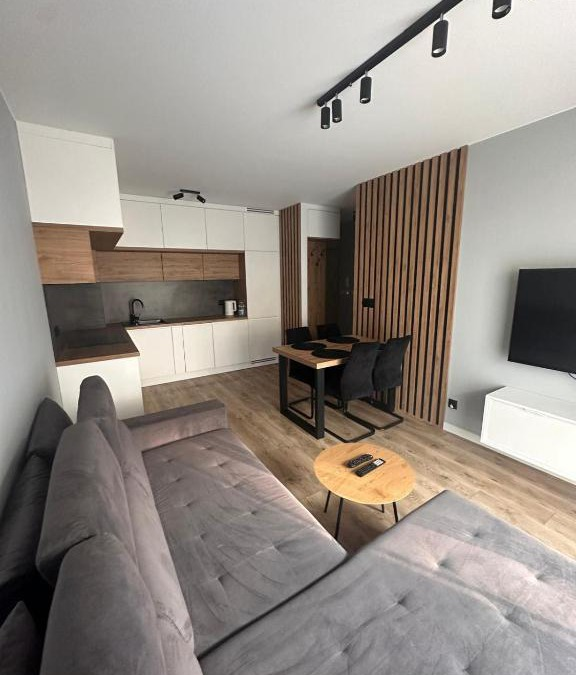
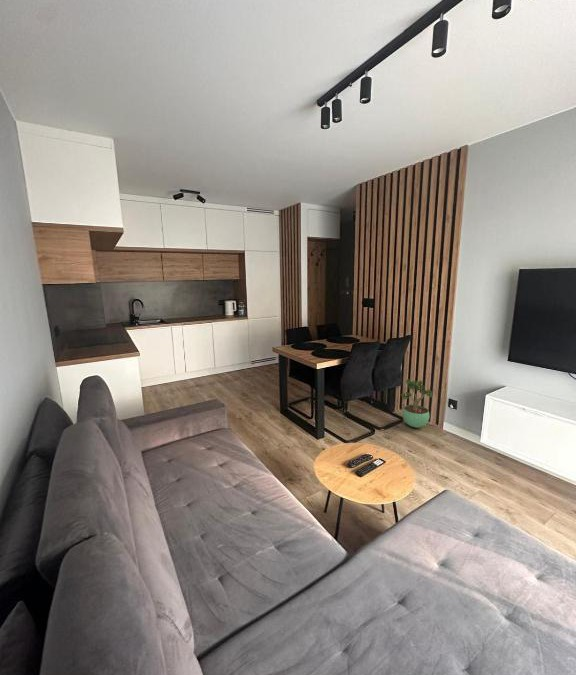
+ potted plant [400,378,433,429]
